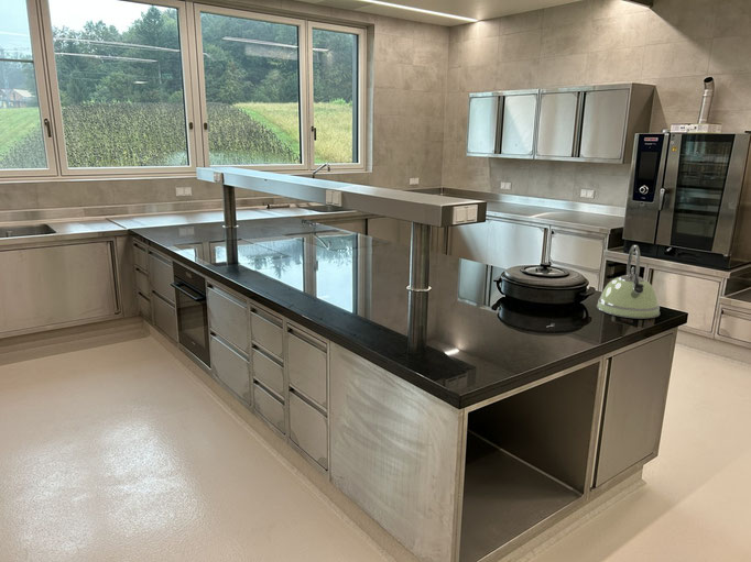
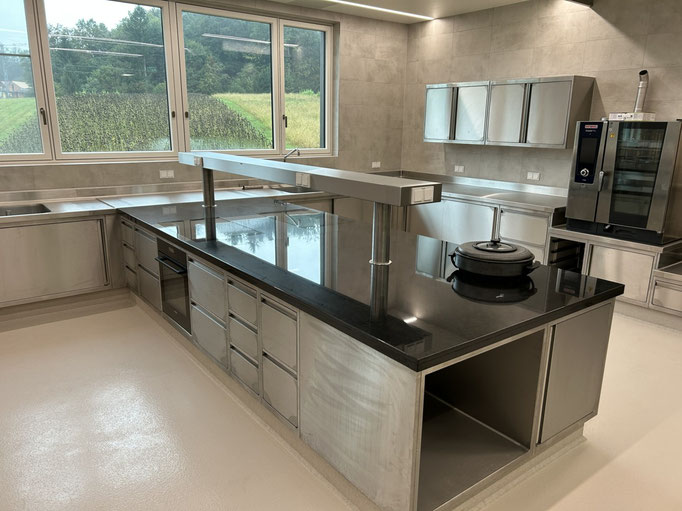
- kettle [596,244,661,320]
